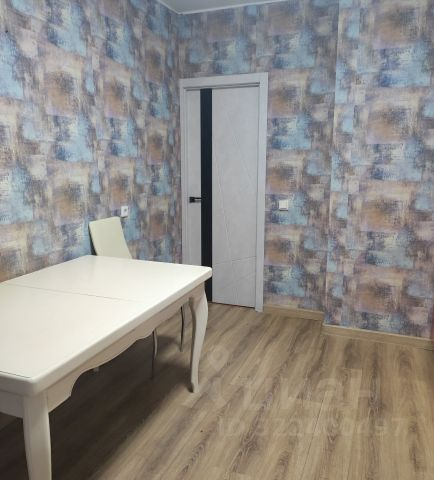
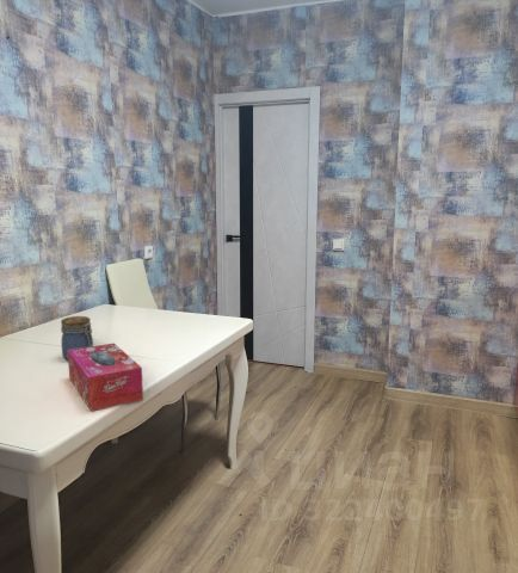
+ jar [60,315,94,362]
+ tissue box [67,341,144,412]
